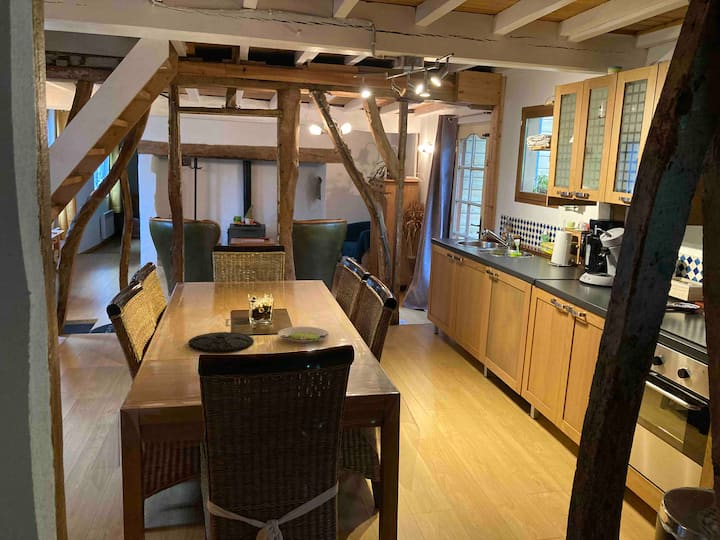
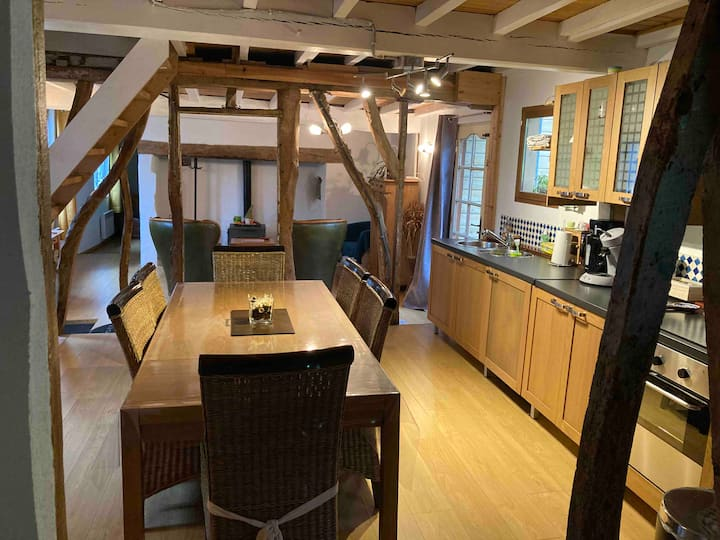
- plate [187,331,255,353]
- salad plate [277,326,330,344]
